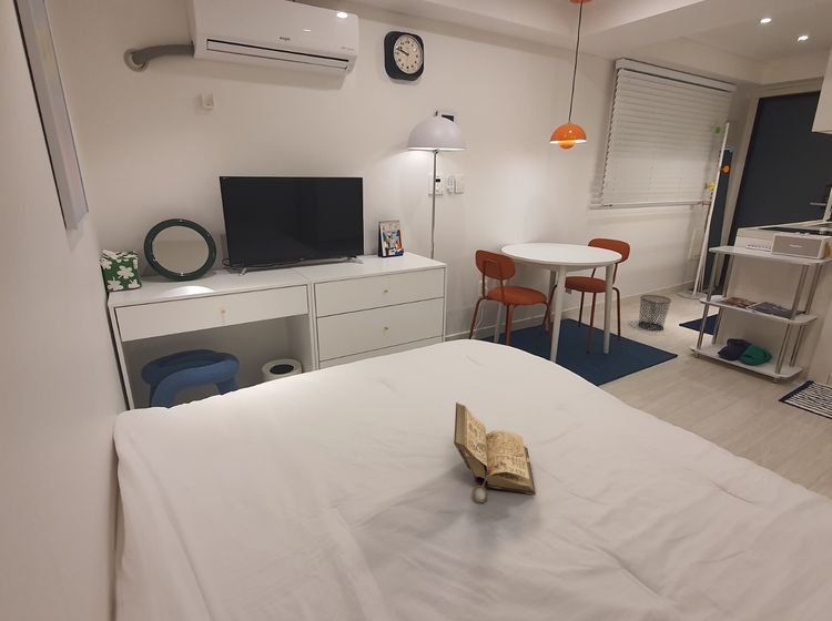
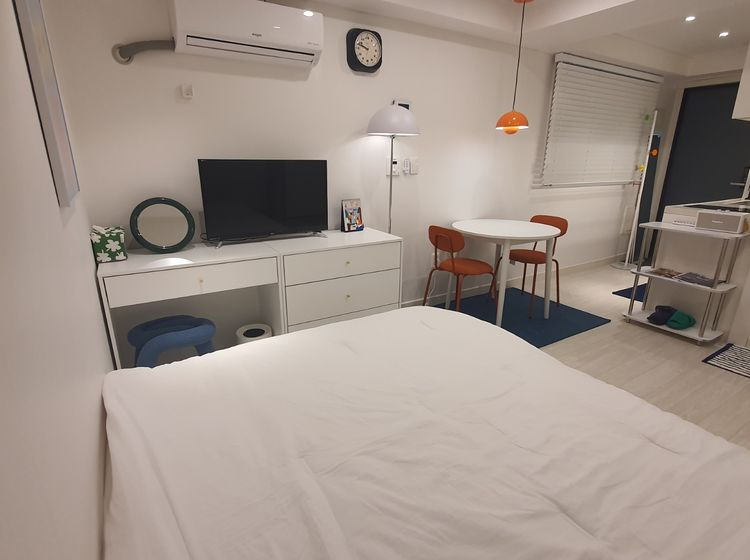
- waste bin [637,294,672,332]
- book [453,401,537,503]
